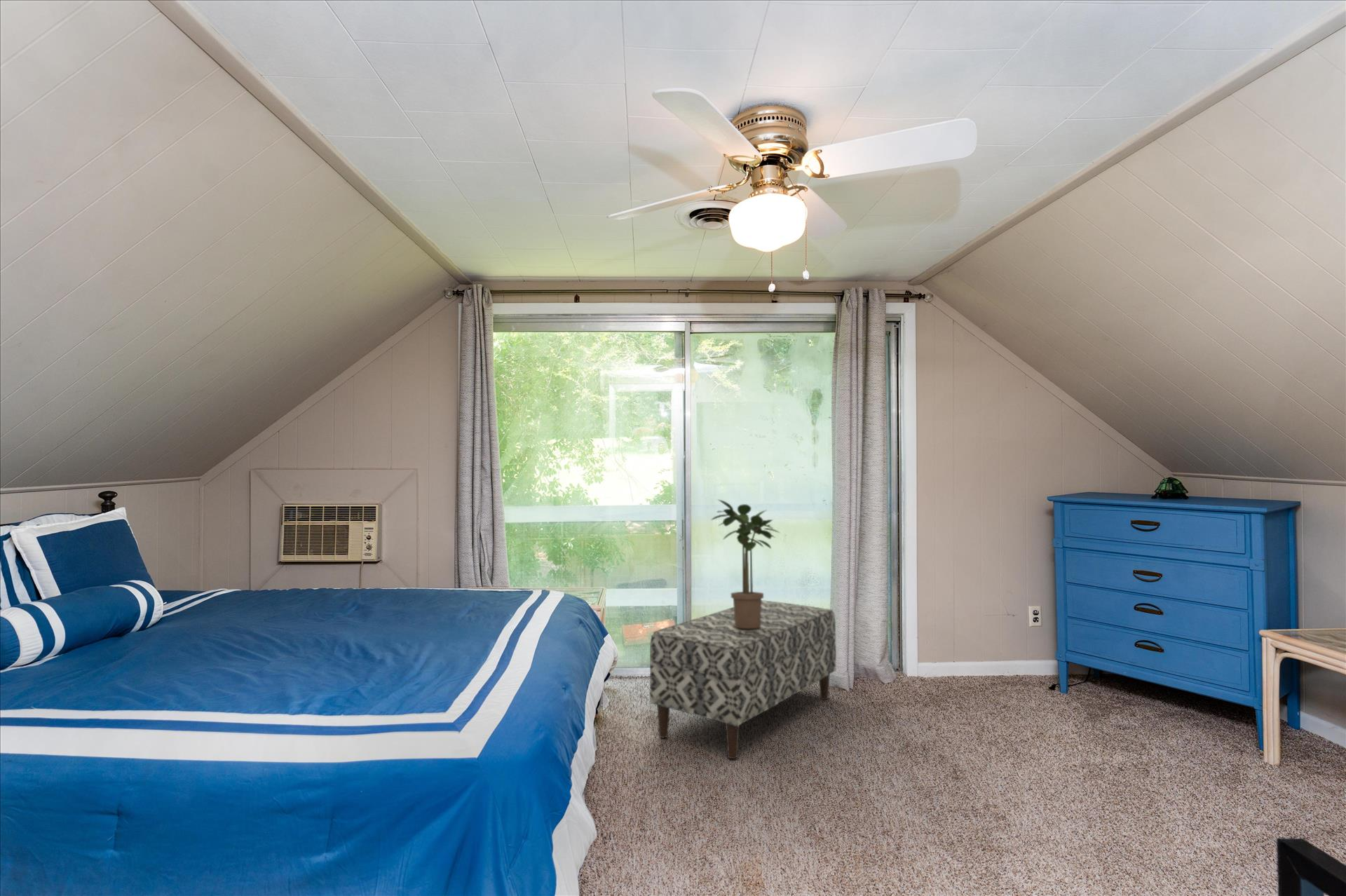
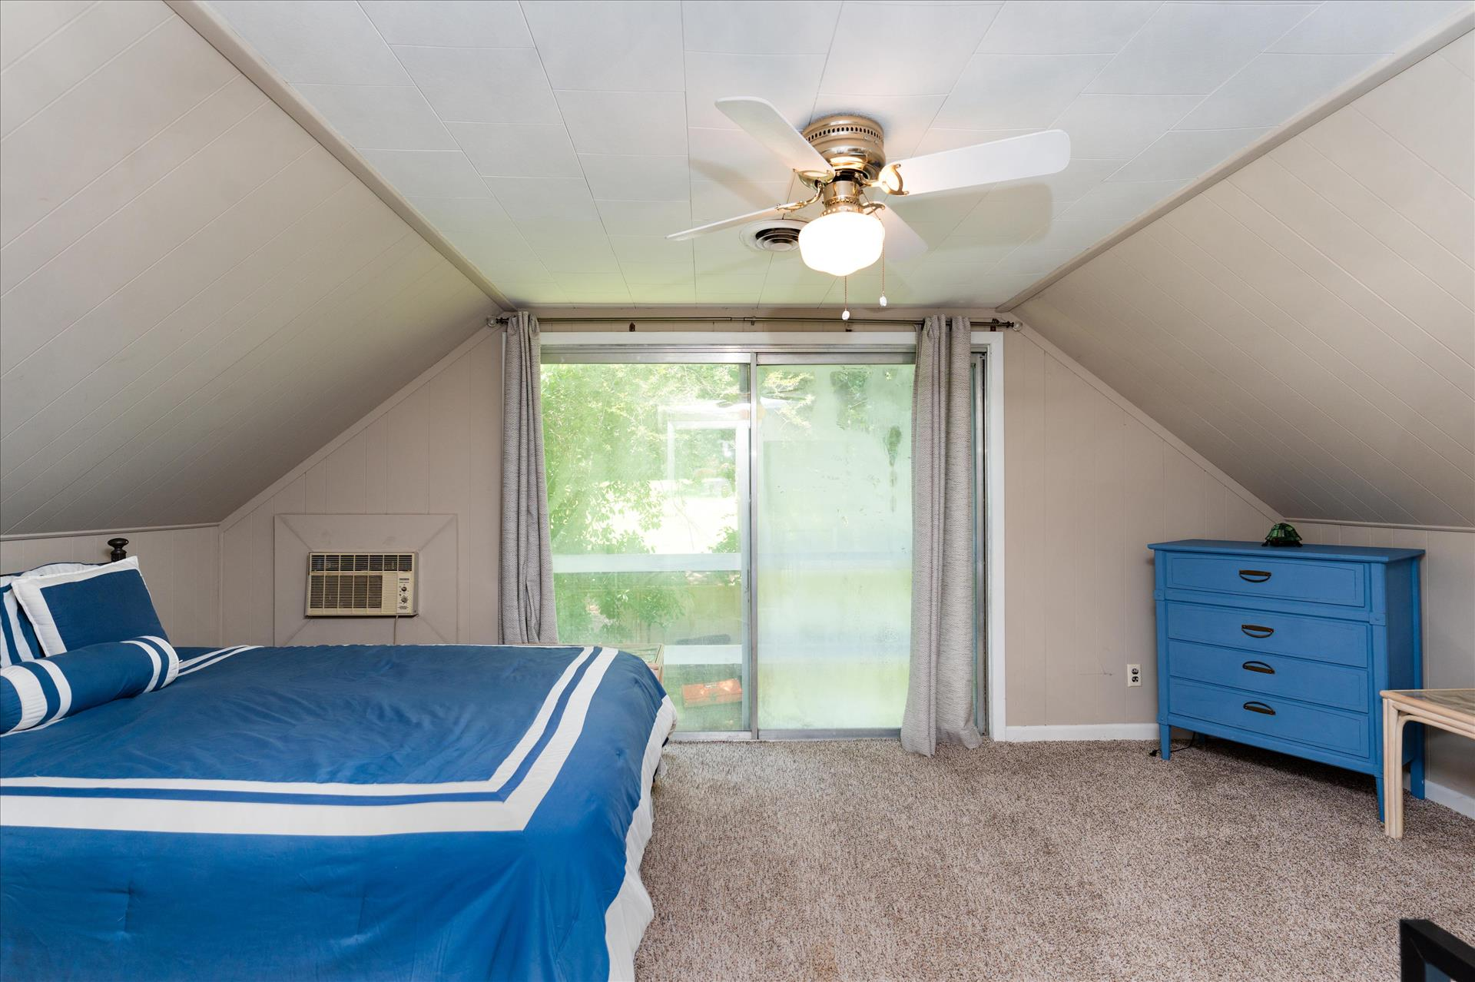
- bench [649,599,837,759]
- potted plant [711,498,780,628]
